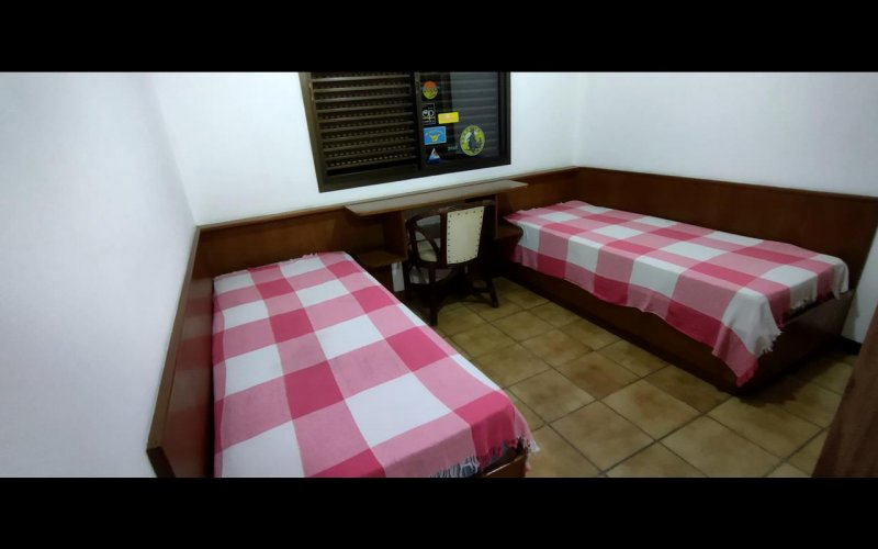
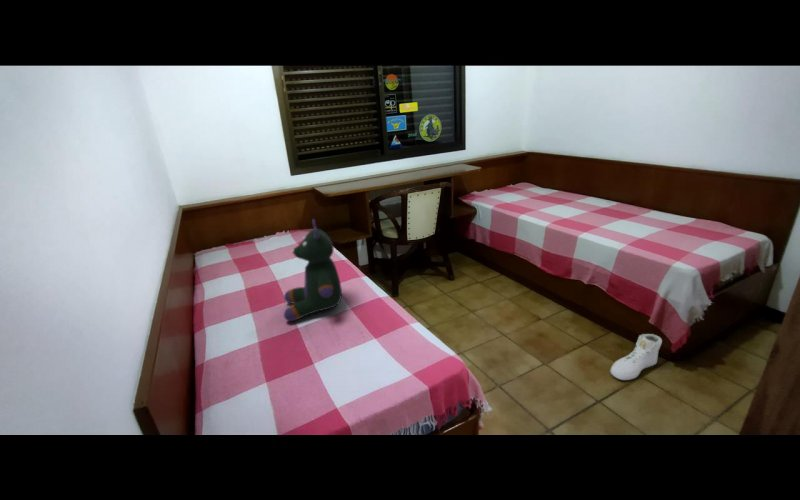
+ sneaker [609,333,663,381]
+ stuffed bear [283,218,343,322]
